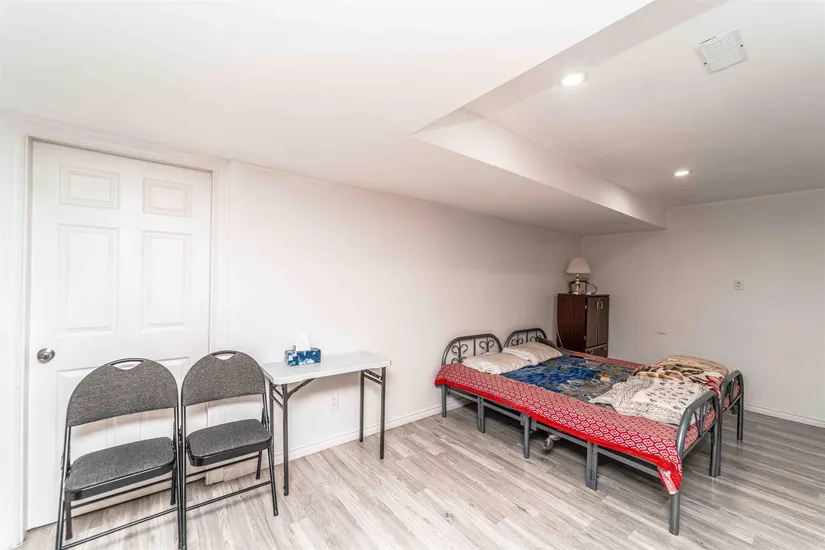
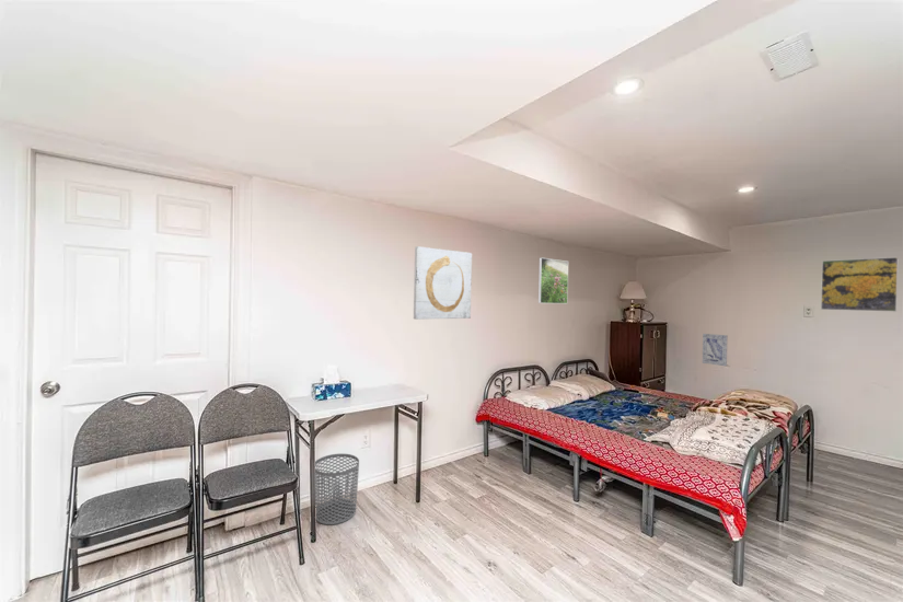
+ wall art [413,245,473,321]
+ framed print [820,256,900,313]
+ waste bin [314,453,360,525]
+ wall art [702,333,729,367]
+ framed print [537,257,569,304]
